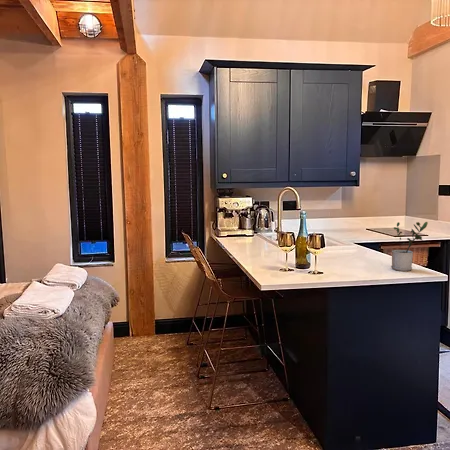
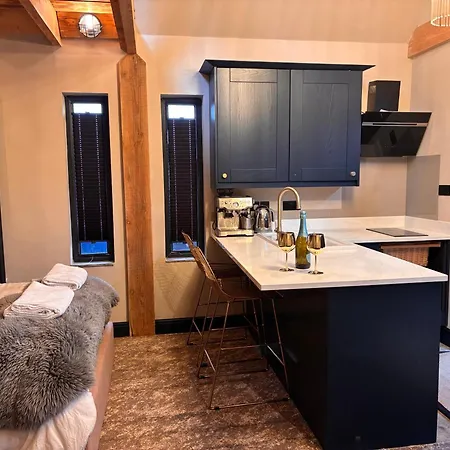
- potted plant [390,221,429,272]
